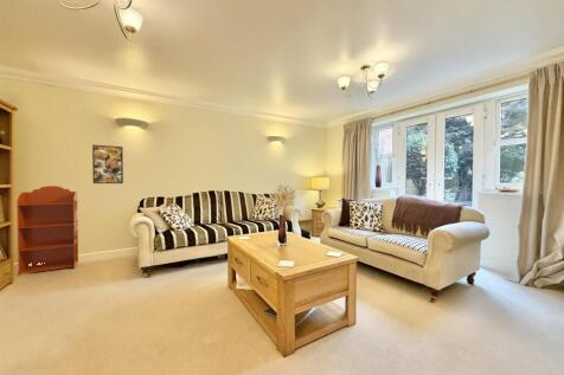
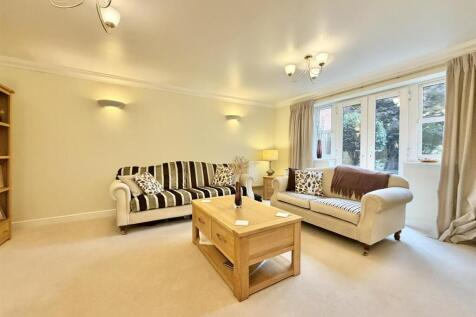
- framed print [91,143,124,185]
- bookcase [15,185,79,278]
